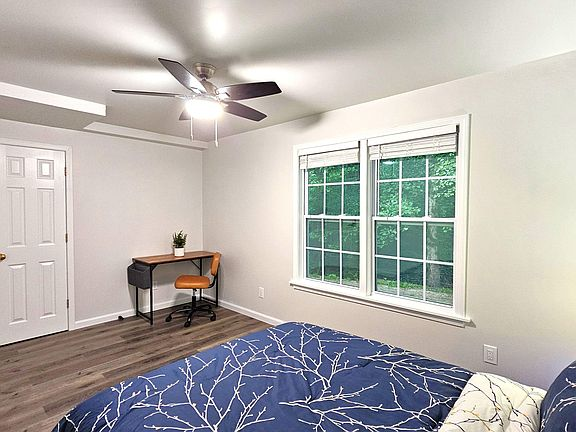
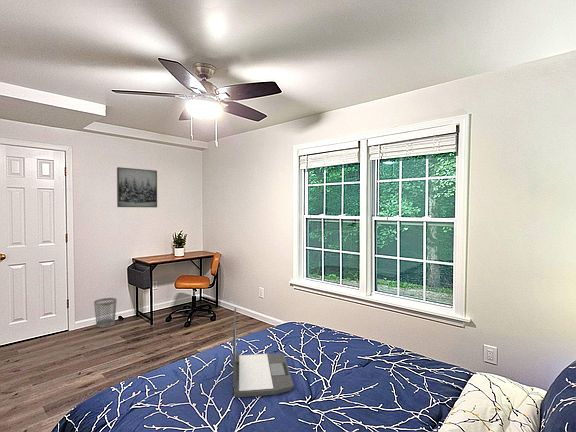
+ laptop [232,307,295,398]
+ wastebasket [93,297,118,328]
+ wall art [116,166,158,208]
